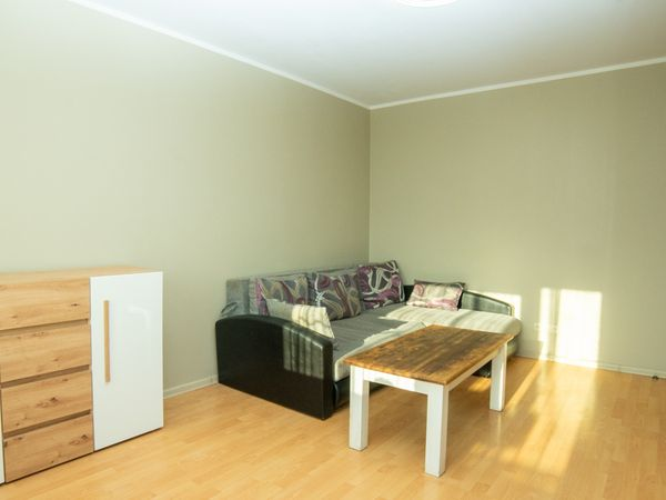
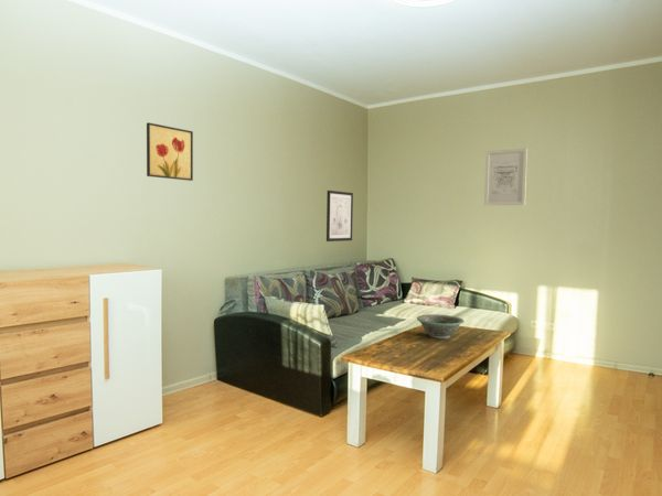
+ decorative bowl [416,313,466,339]
+ wall art [483,147,528,206]
+ wall art [325,190,354,242]
+ wall art [146,121,194,182]
